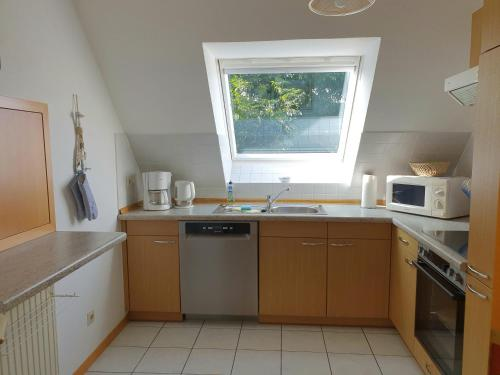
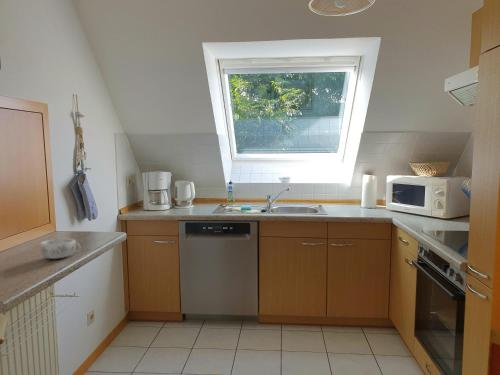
+ decorative bowl [39,237,82,260]
